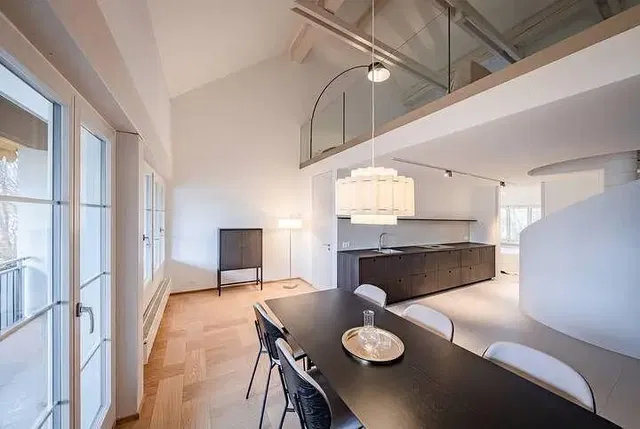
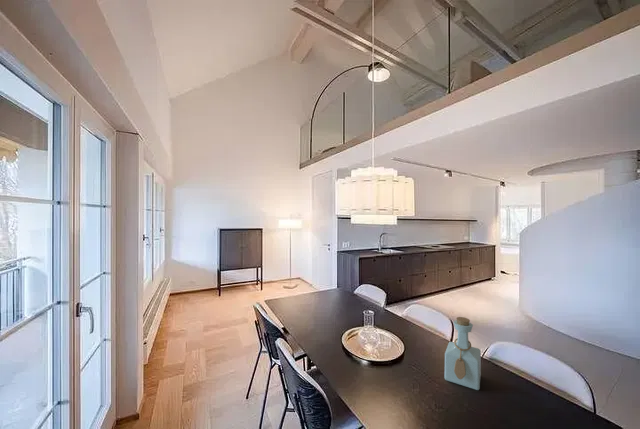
+ bottle [443,316,482,391]
